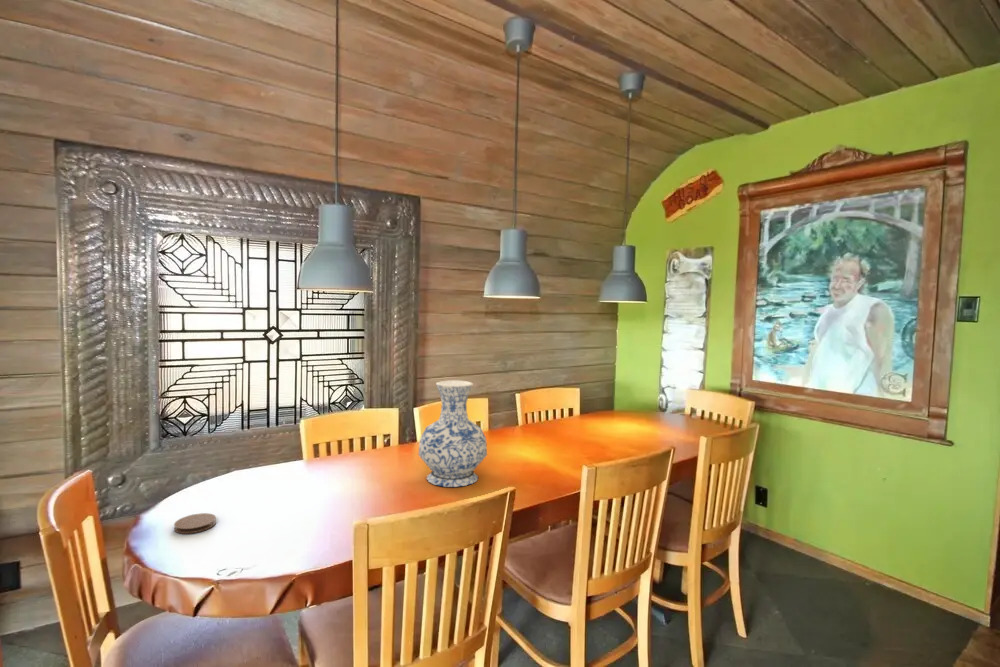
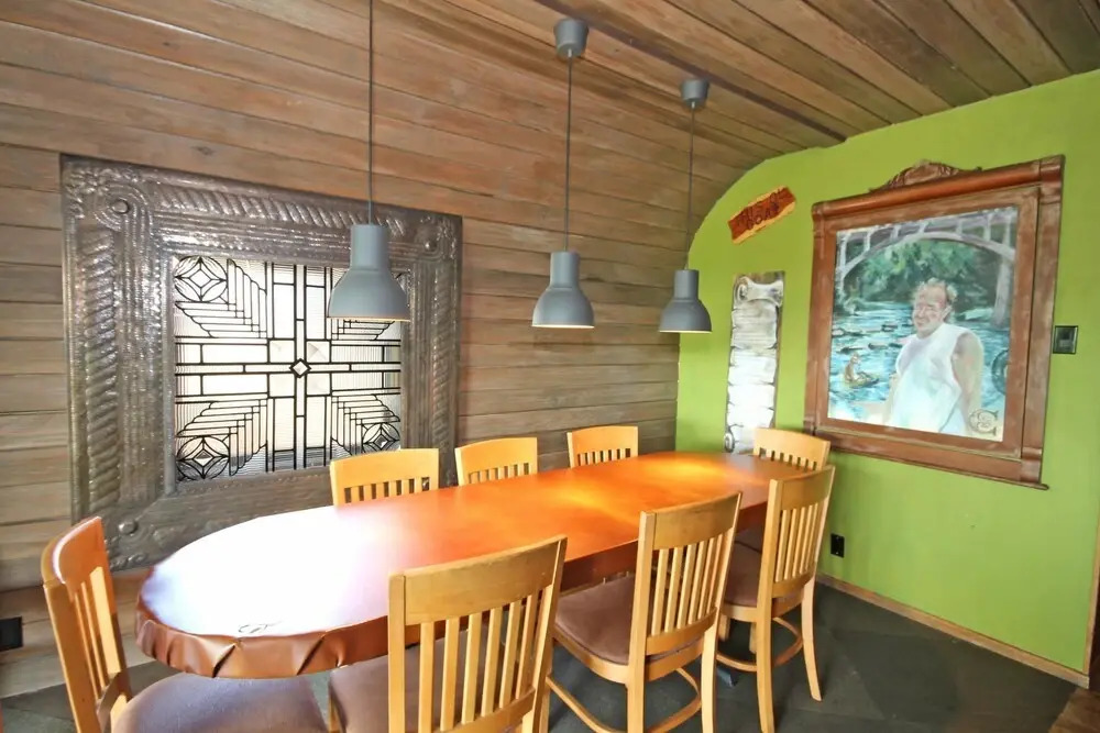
- coaster [173,512,217,535]
- vase [417,379,488,488]
